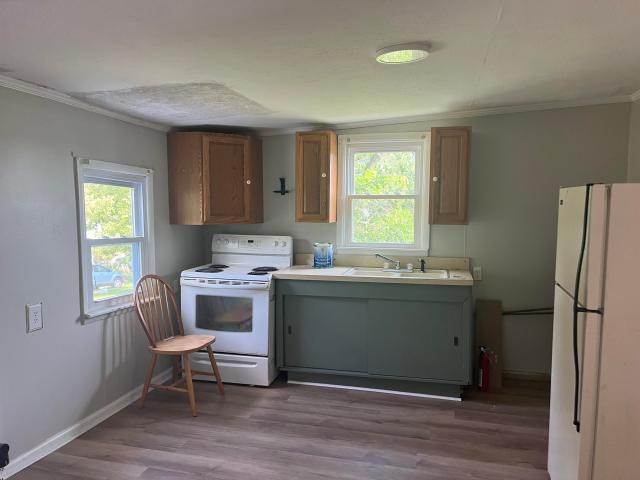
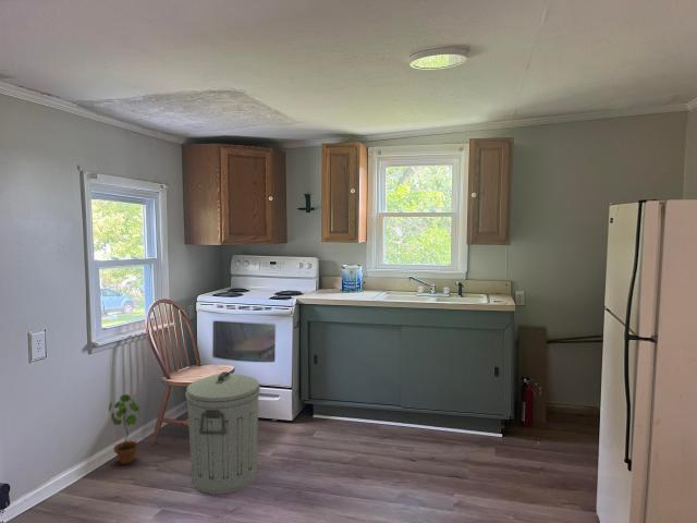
+ potted plant [108,393,140,465]
+ trash can [185,370,261,495]
